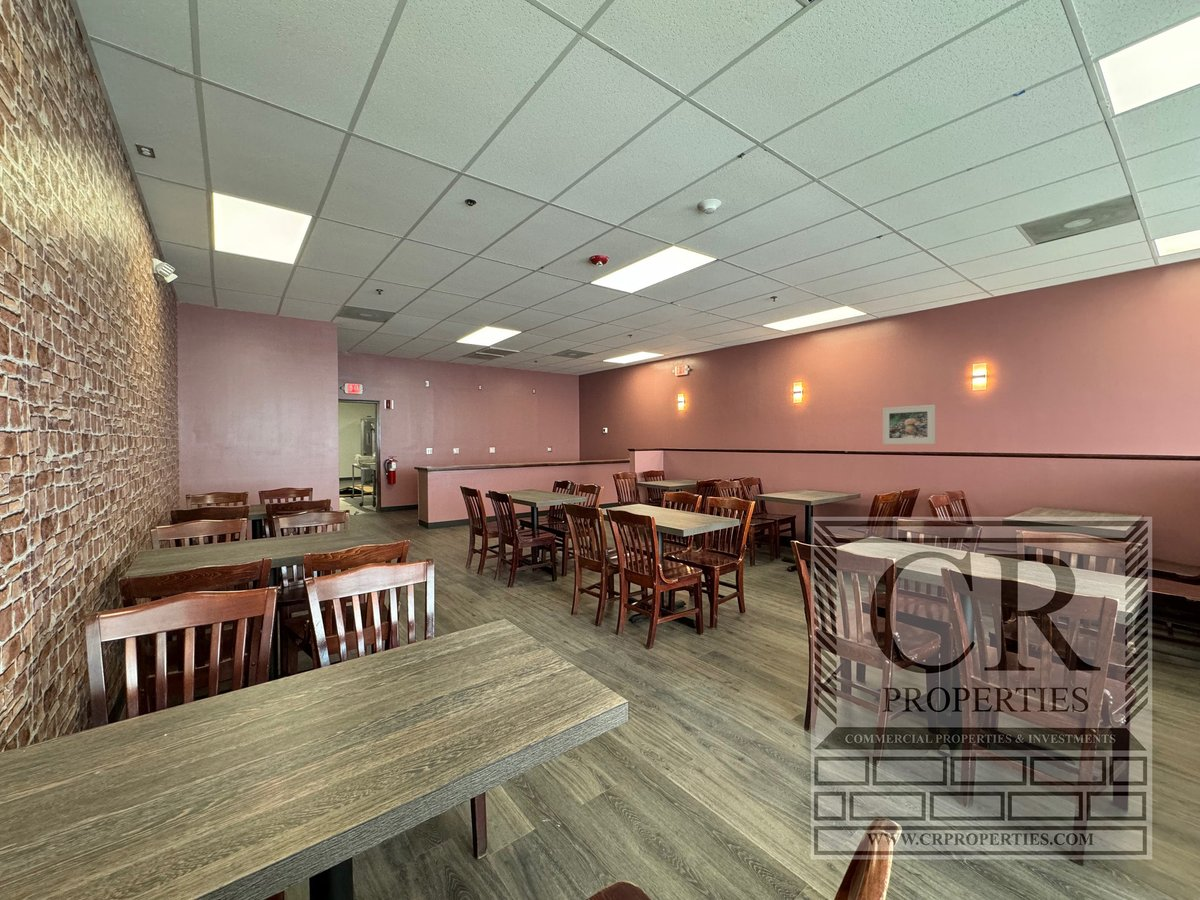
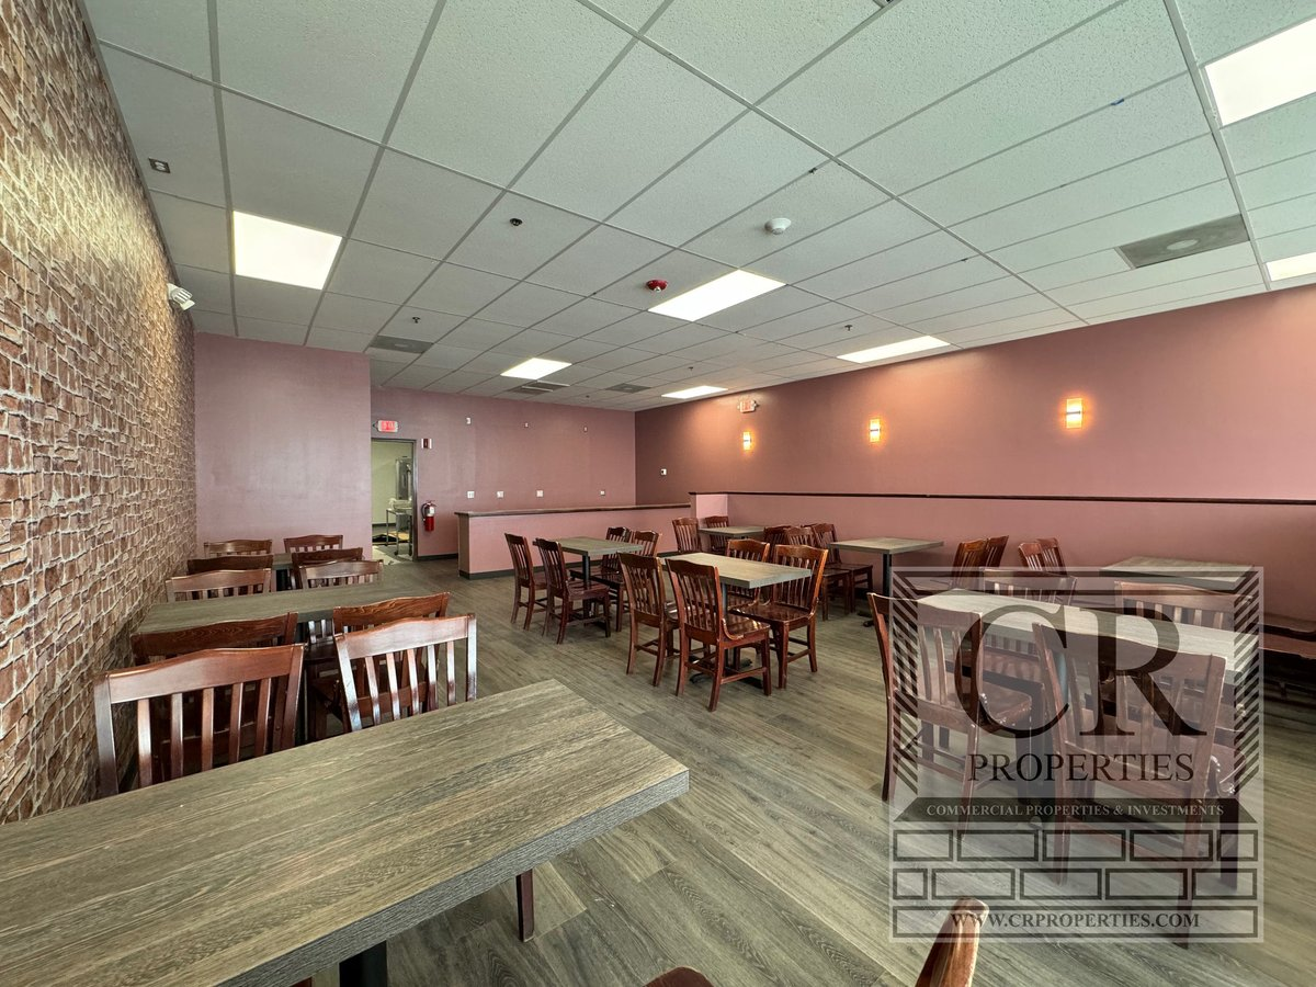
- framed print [882,404,936,445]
